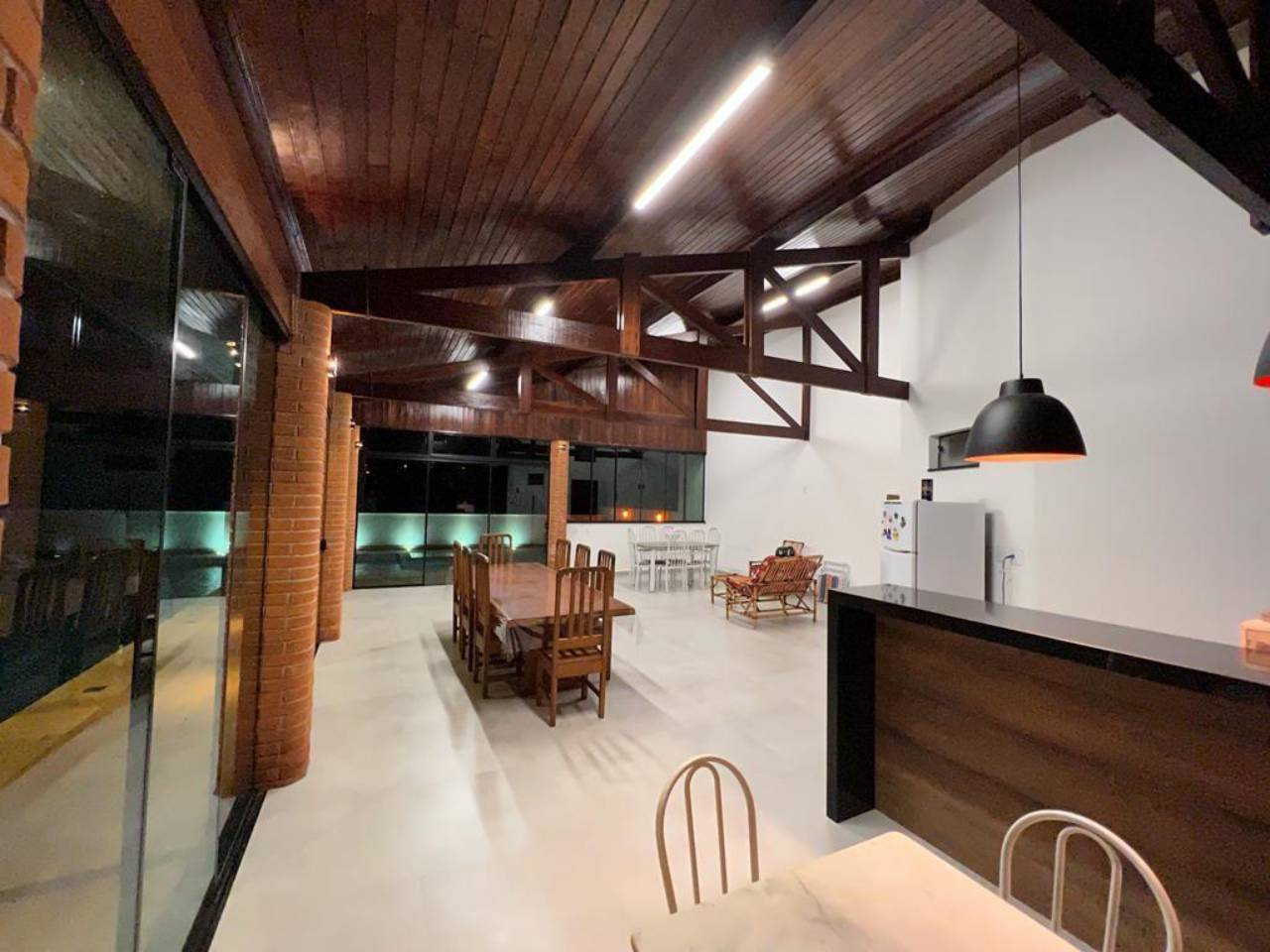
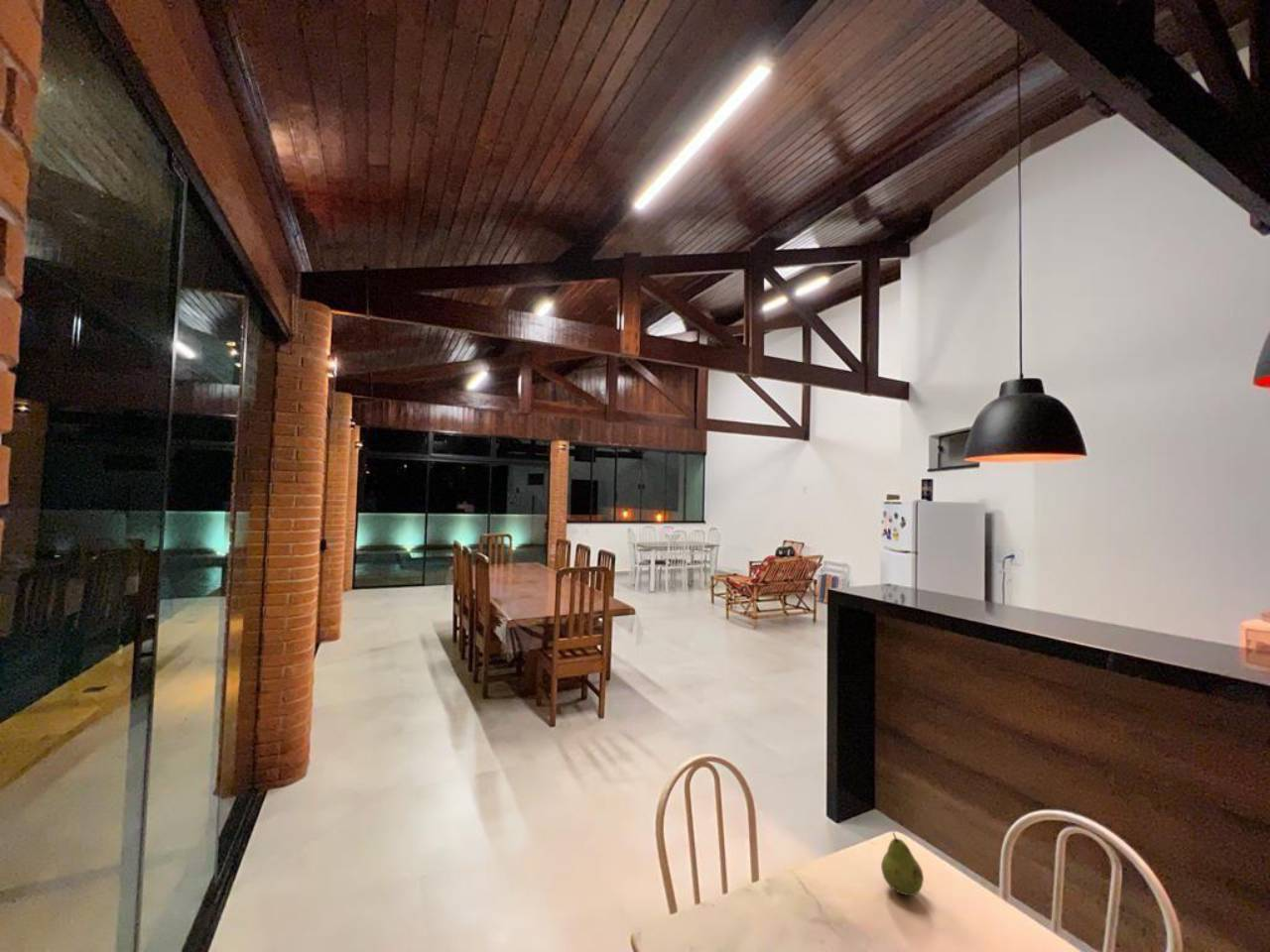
+ fruit [880,831,925,896]
